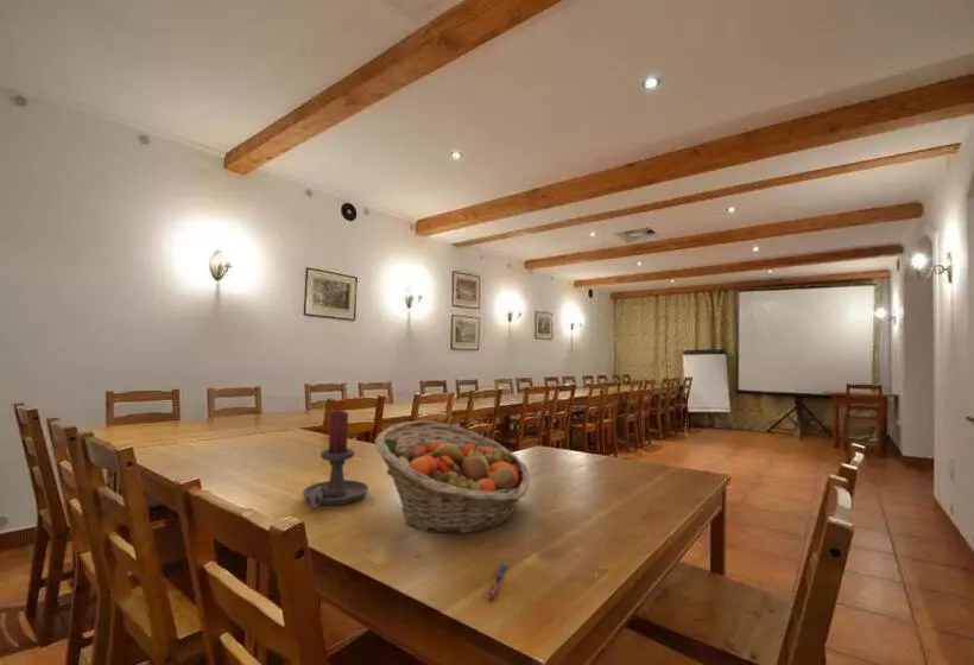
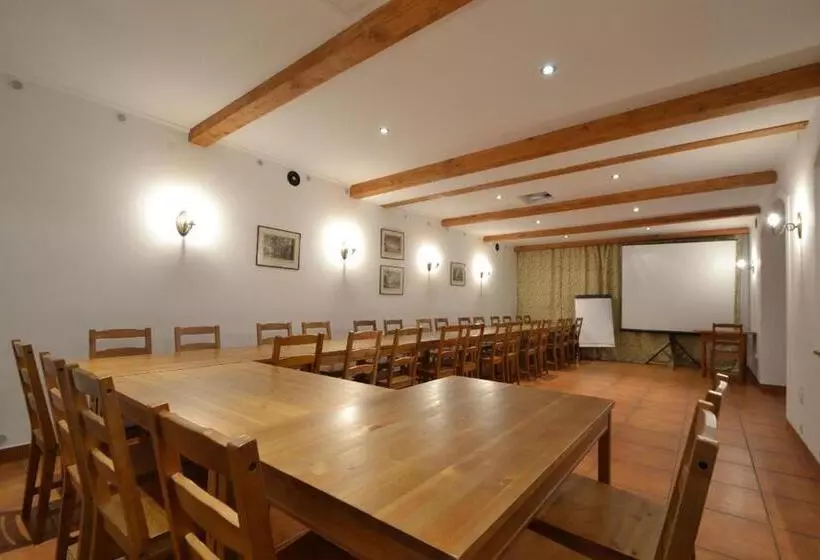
- candle holder [302,408,369,508]
- fruit basket [374,419,531,534]
- pen [486,562,508,601]
